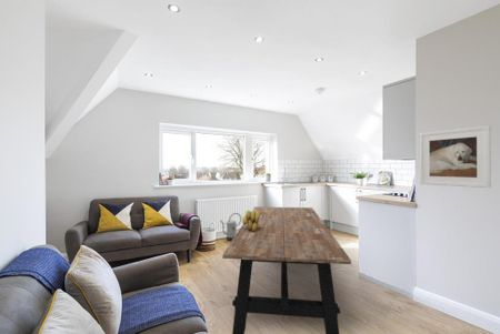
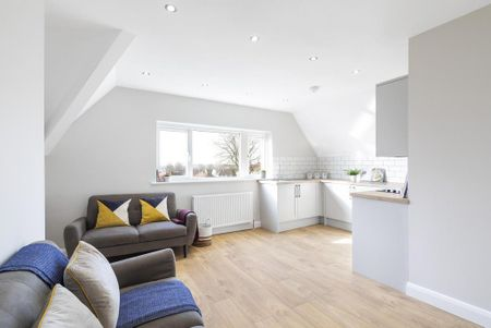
- banana bunch [241,210,260,232]
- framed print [419,124,492,189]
- dining table [221,205,352,334]
- watering can [220,212,242,242]
